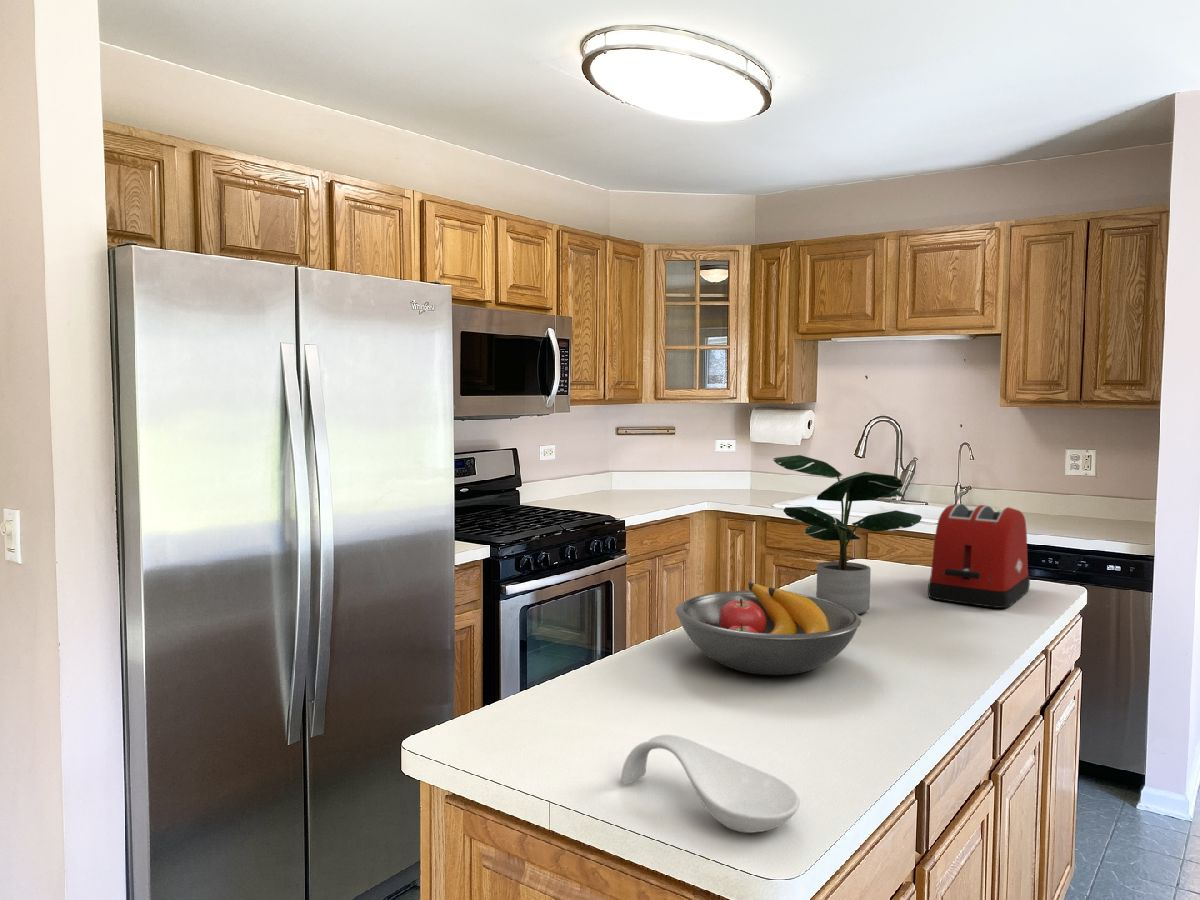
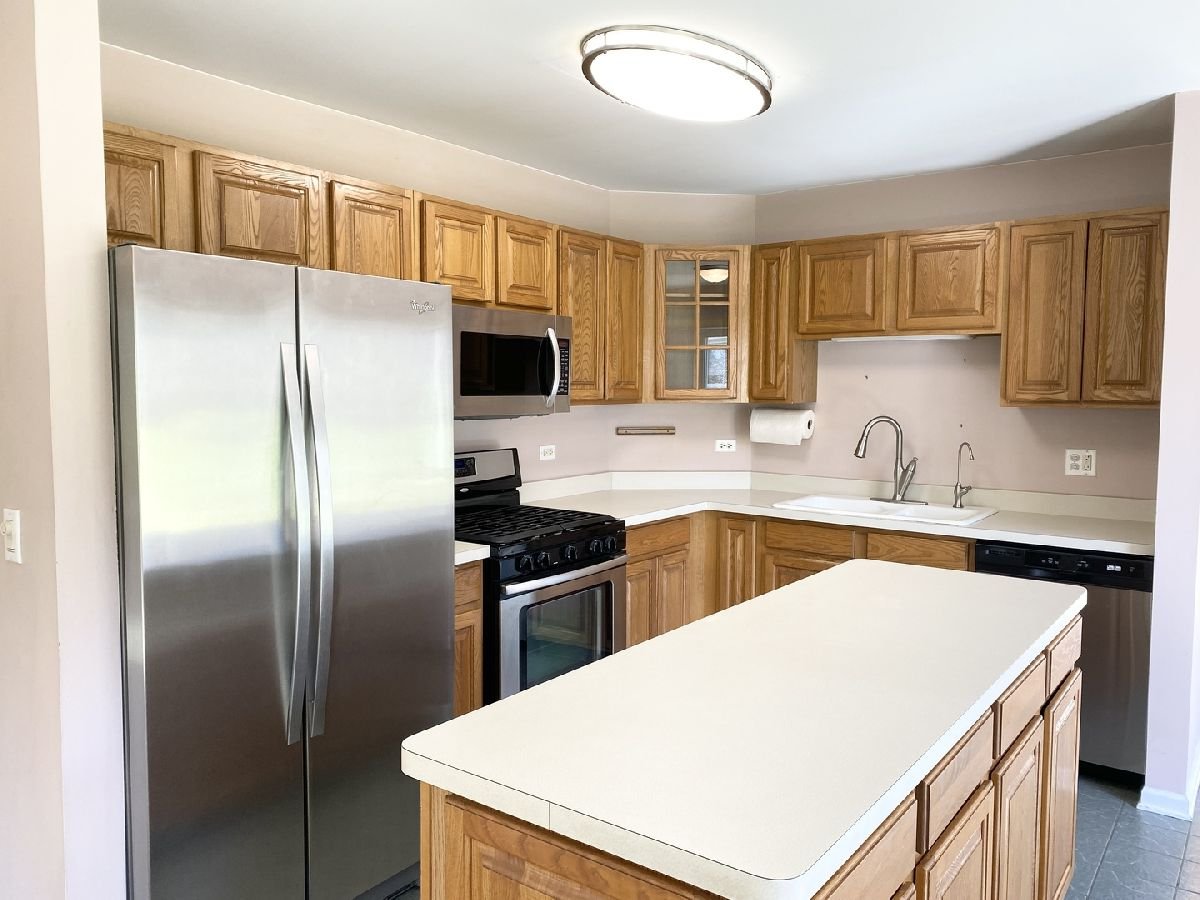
- potted plant [772,454,923,615]
- spoon rest [620,734,801,834]
- toaster [927,503,1031,609]
- fruit bowl [675,581,862,676]
